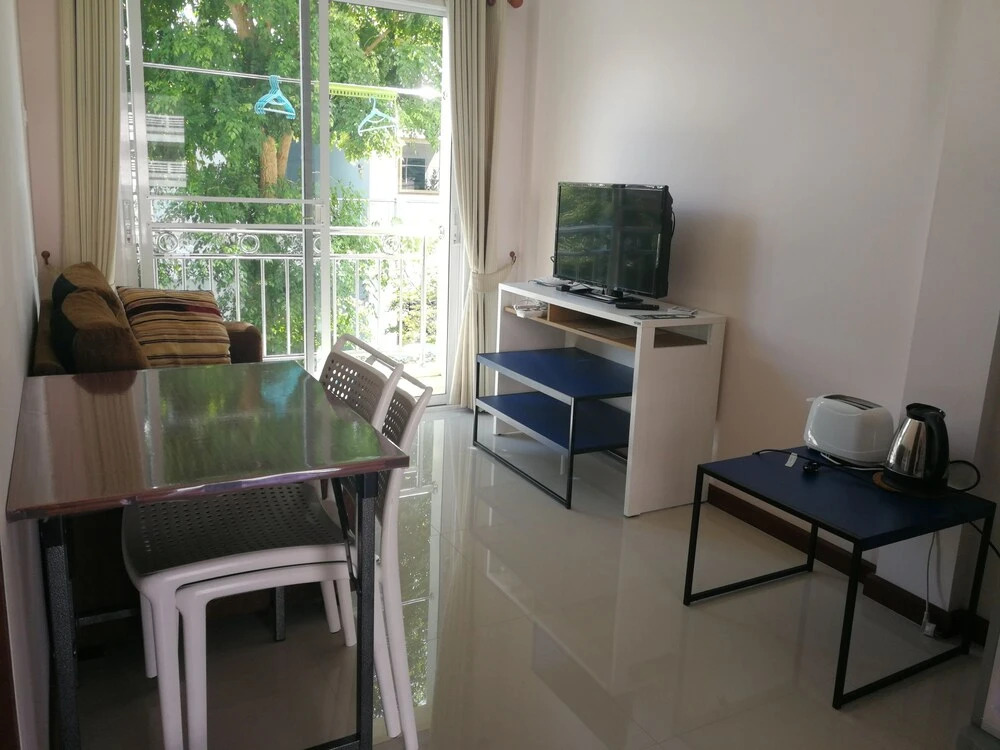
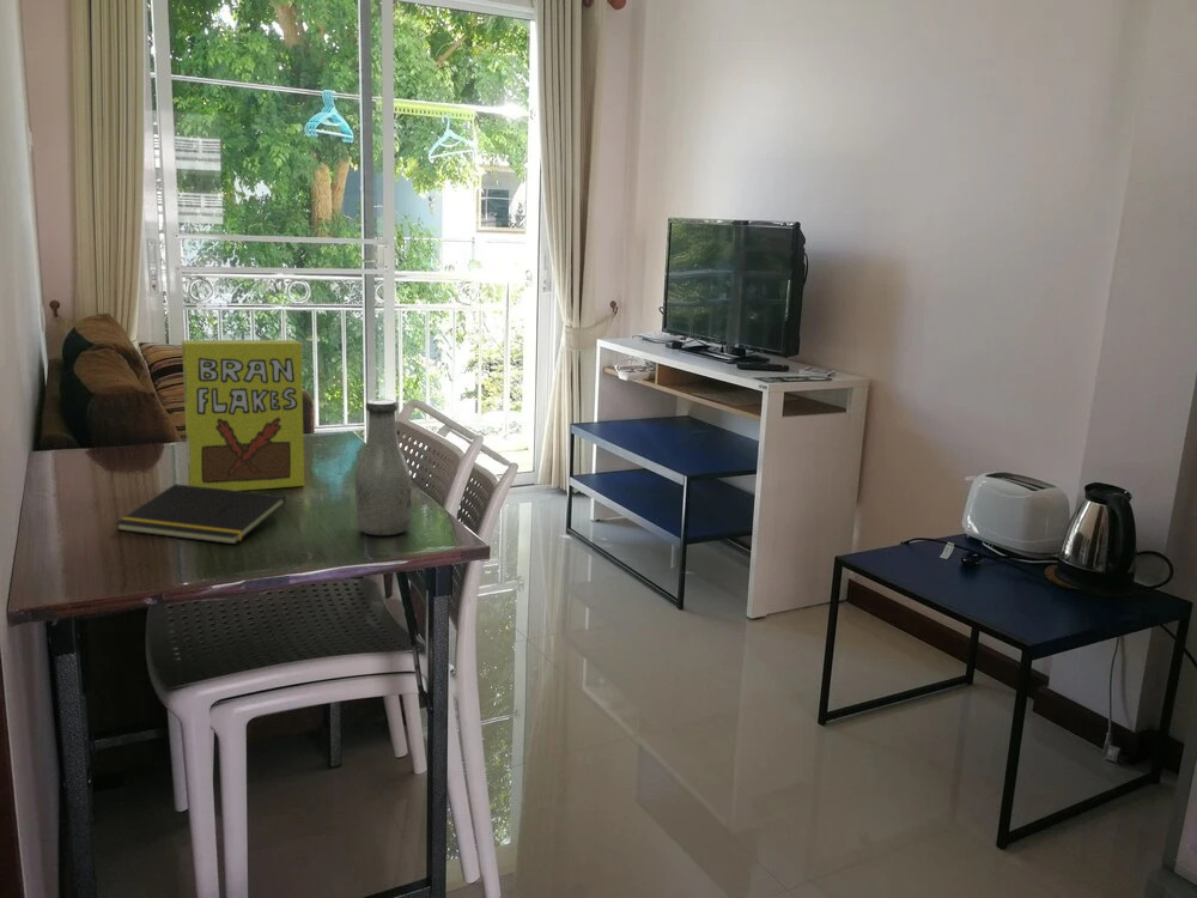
+ notepad [115,483,287,546]
+ bottle [354,398,413,536]
+ cereal box [181,339,305,491]
